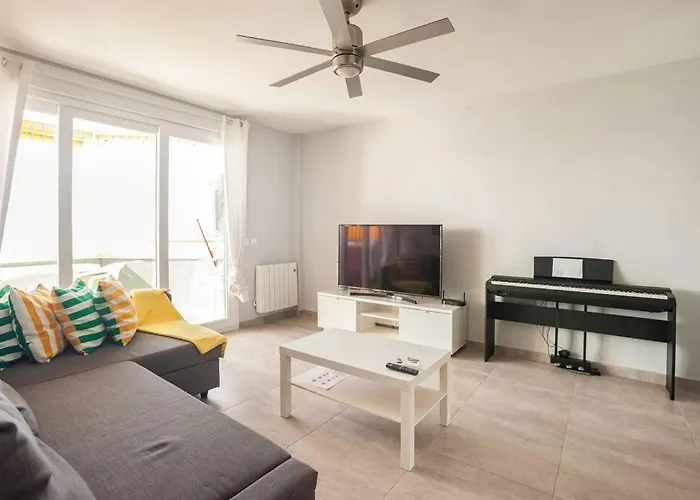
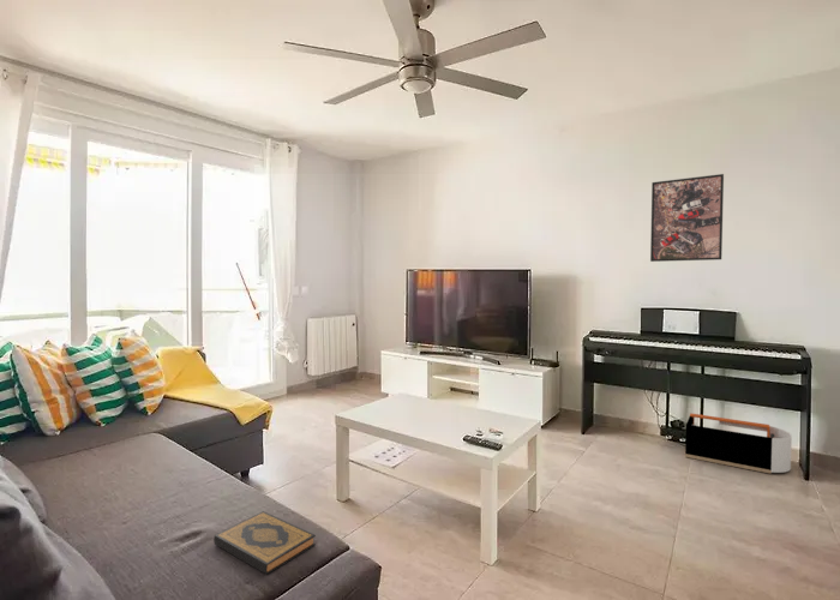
+ storage bin [684,413,793,475]
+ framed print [649,173,725,263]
+ hardback book [212,510,317,575]
